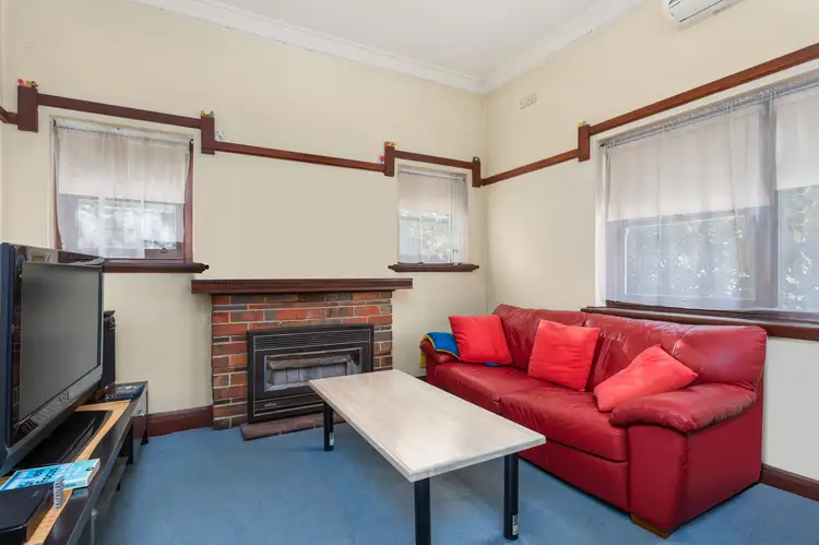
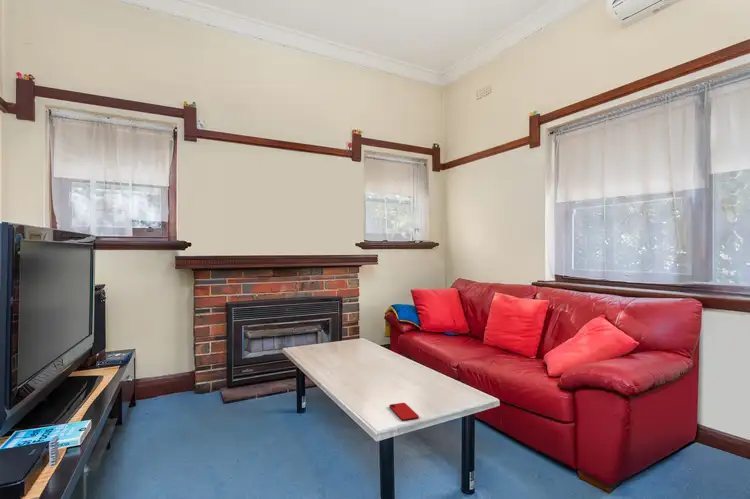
+ smartphone [388,402,420,422]
